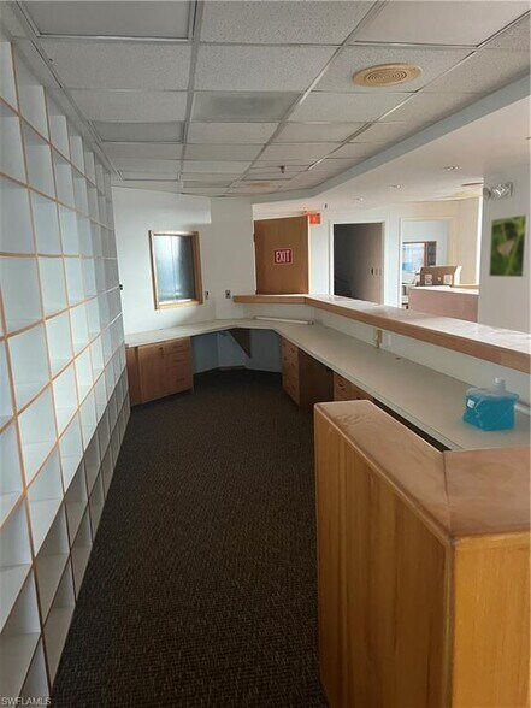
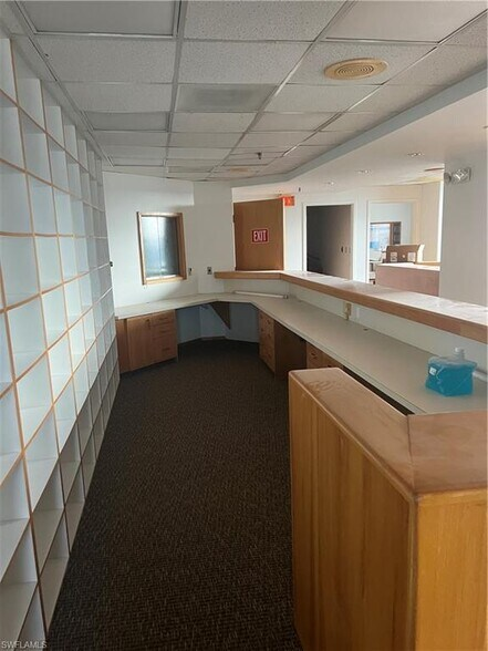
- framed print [488,213,530,278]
